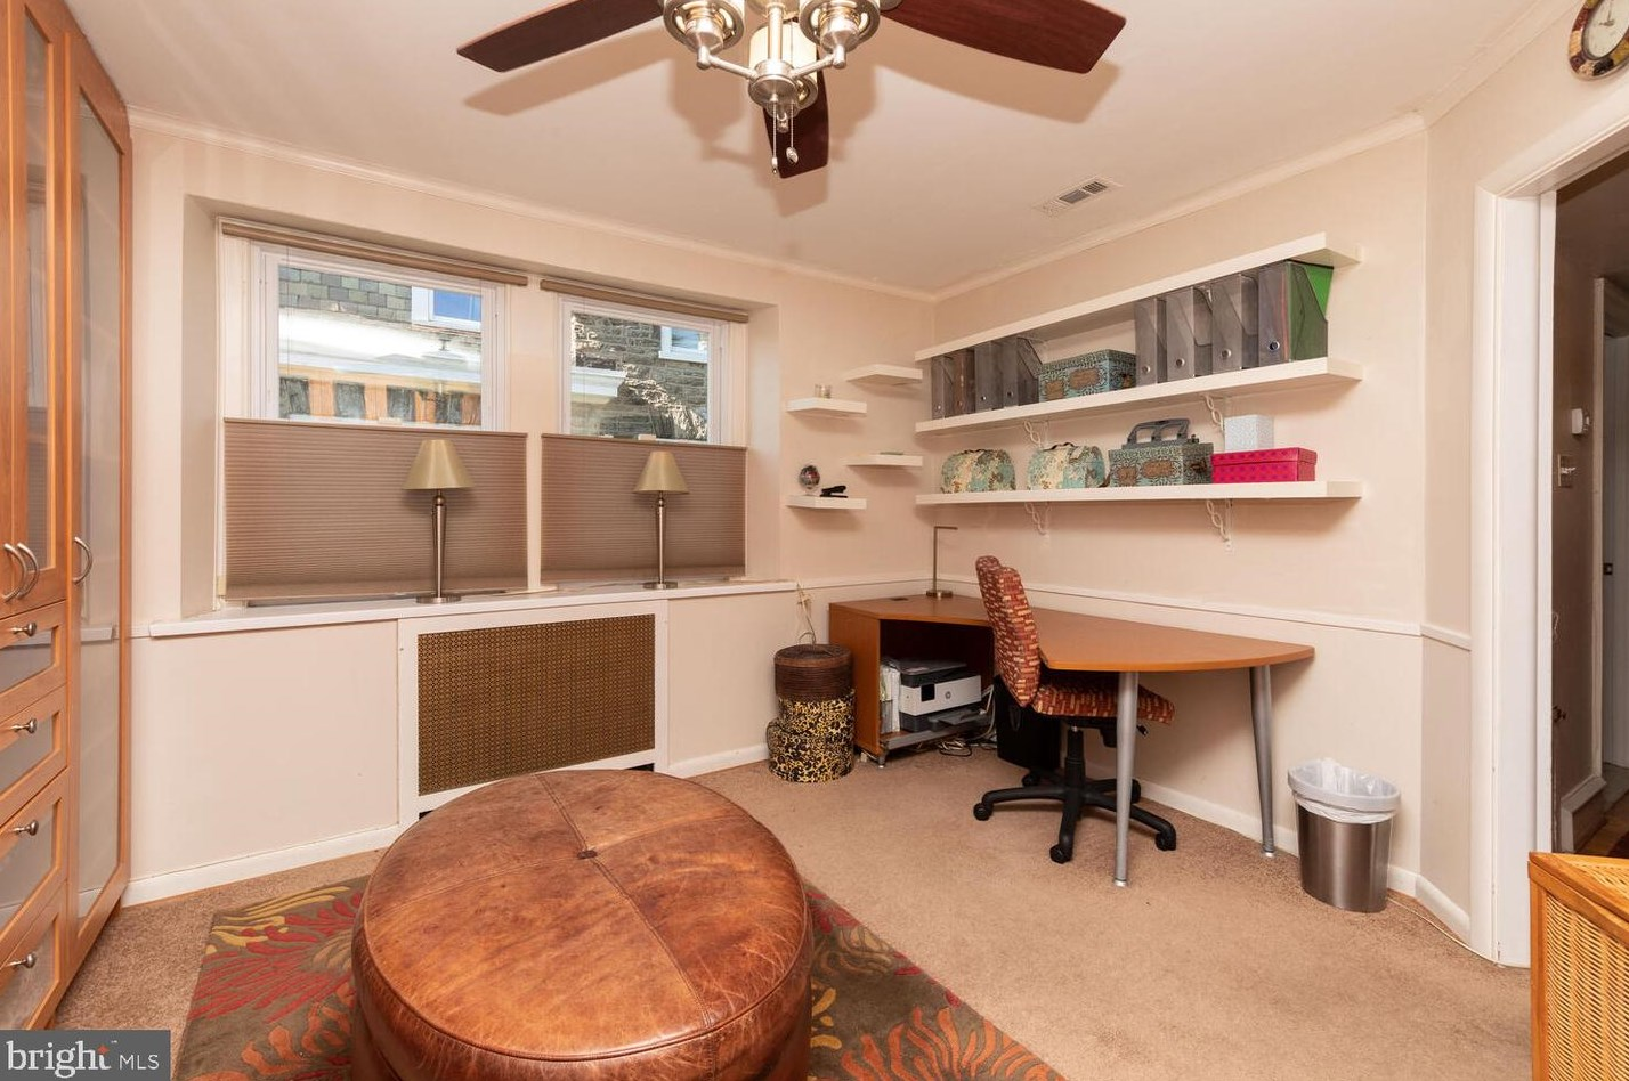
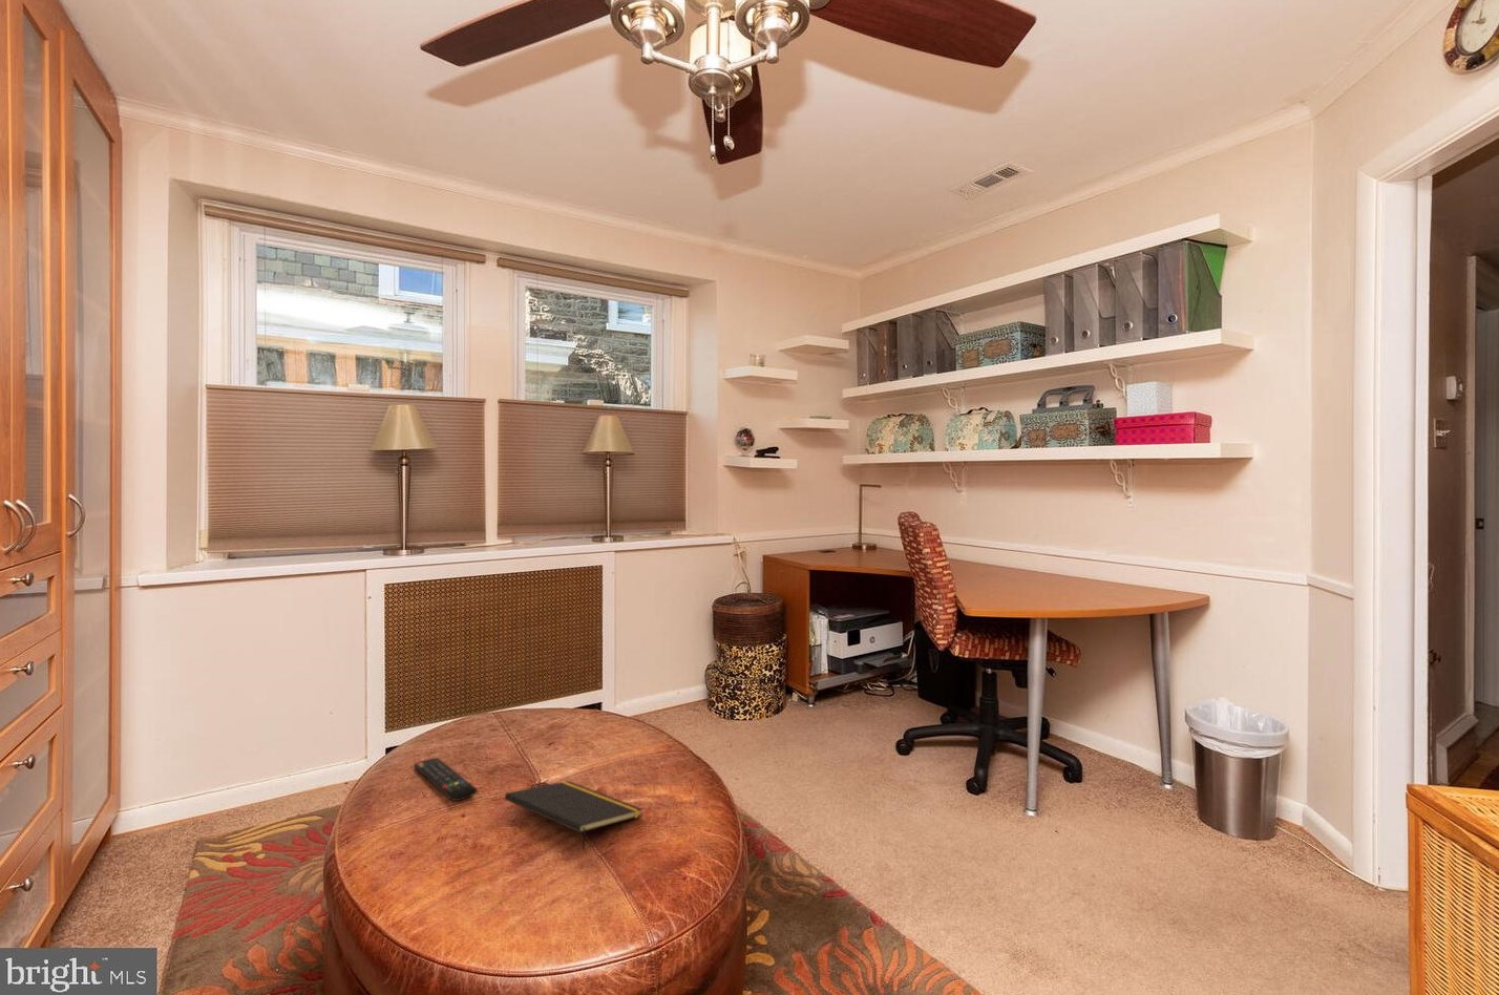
+ remote control [413,756,477,802]
+ notepad [504,780,644,852]
